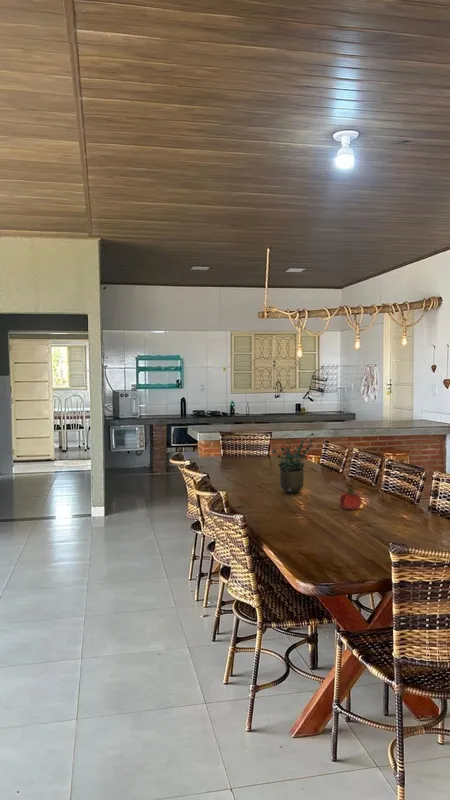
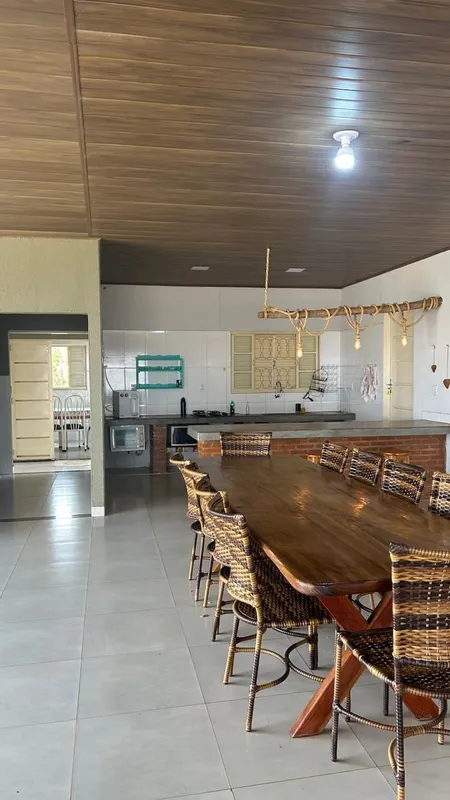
- fruit [339,488,362,510]
- potted plant [271,432,315,494]
